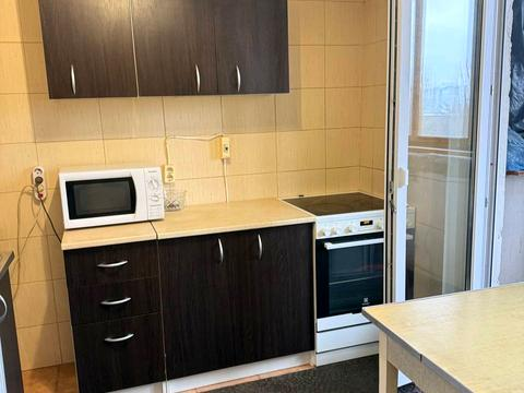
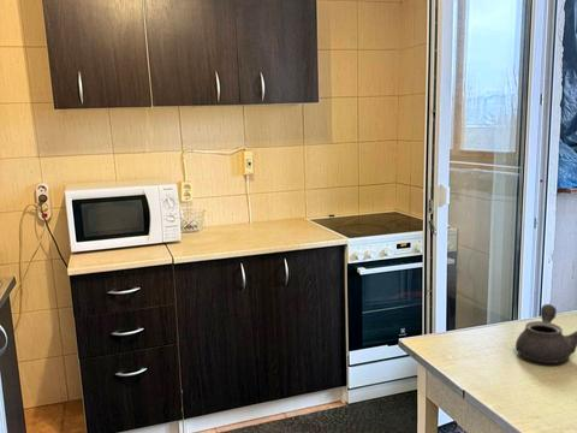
+ teapot [514,303,577,364]
